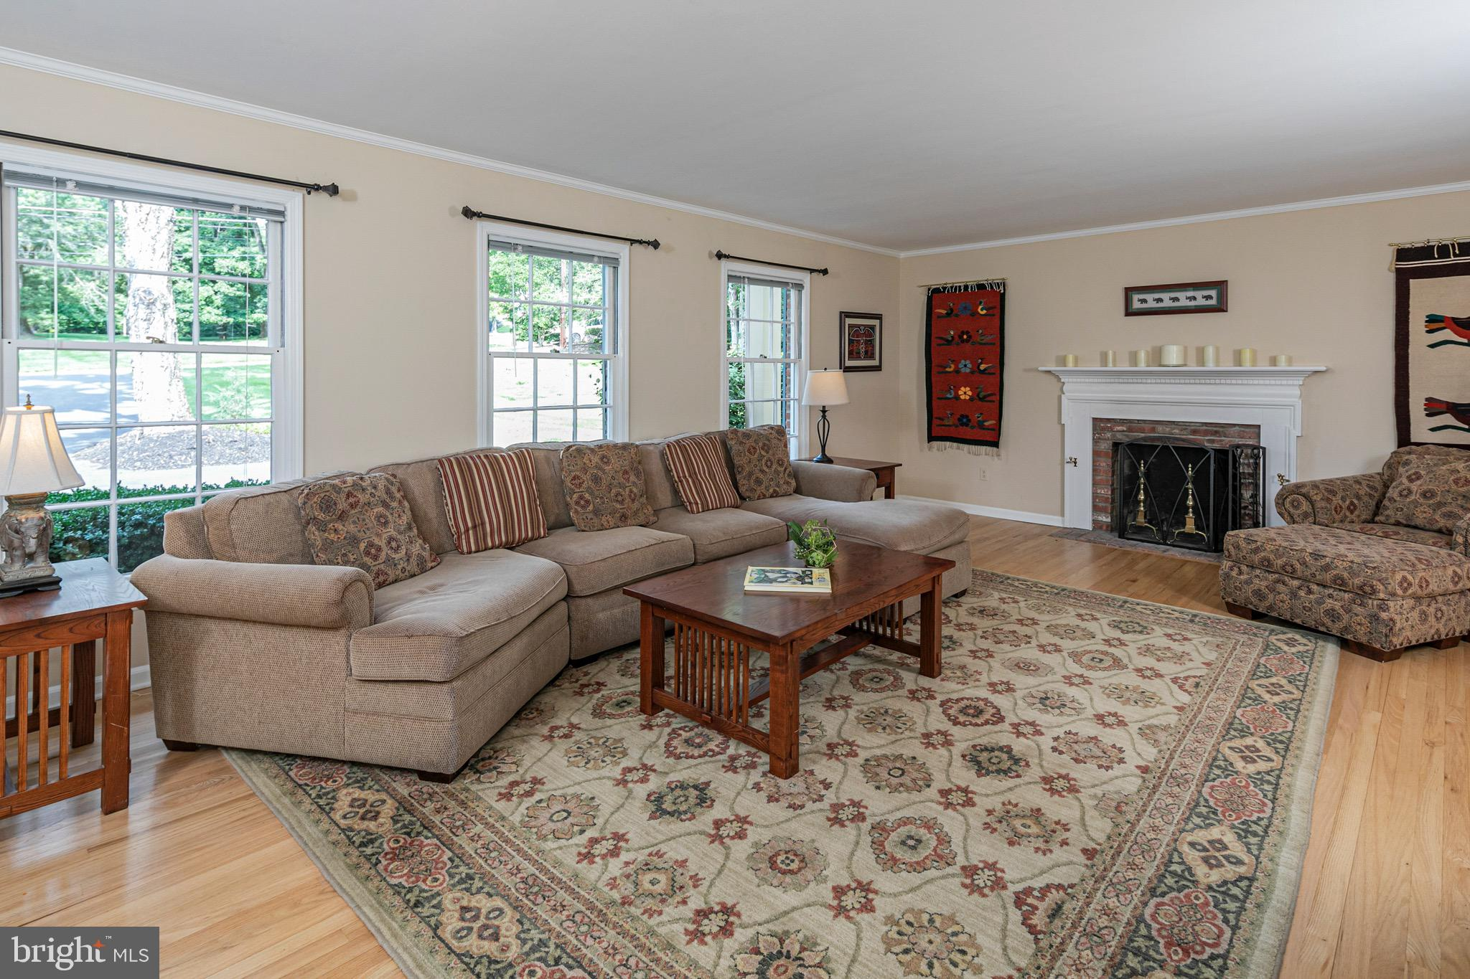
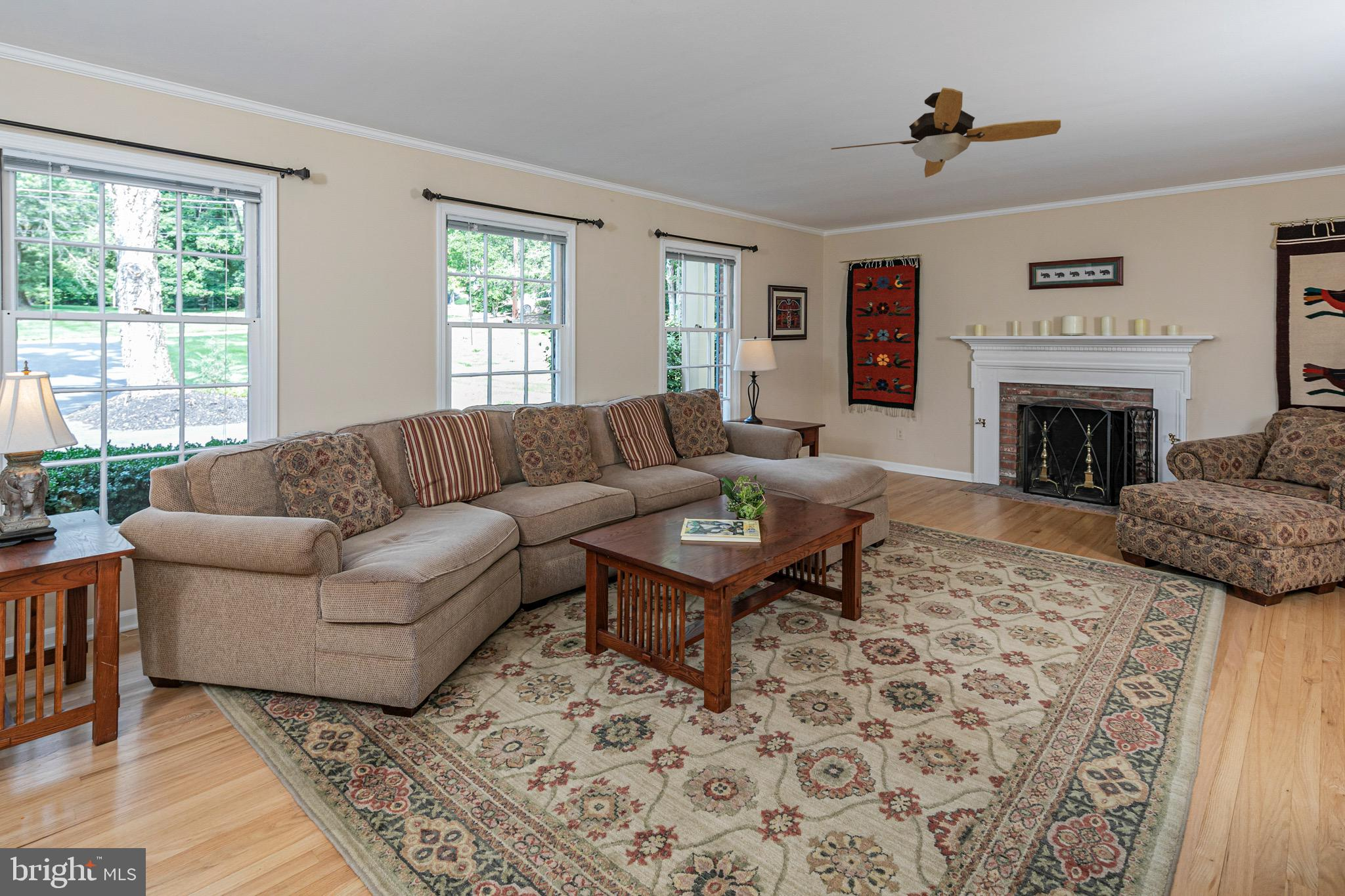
+ ceiling fan [830,87,1061,179]
